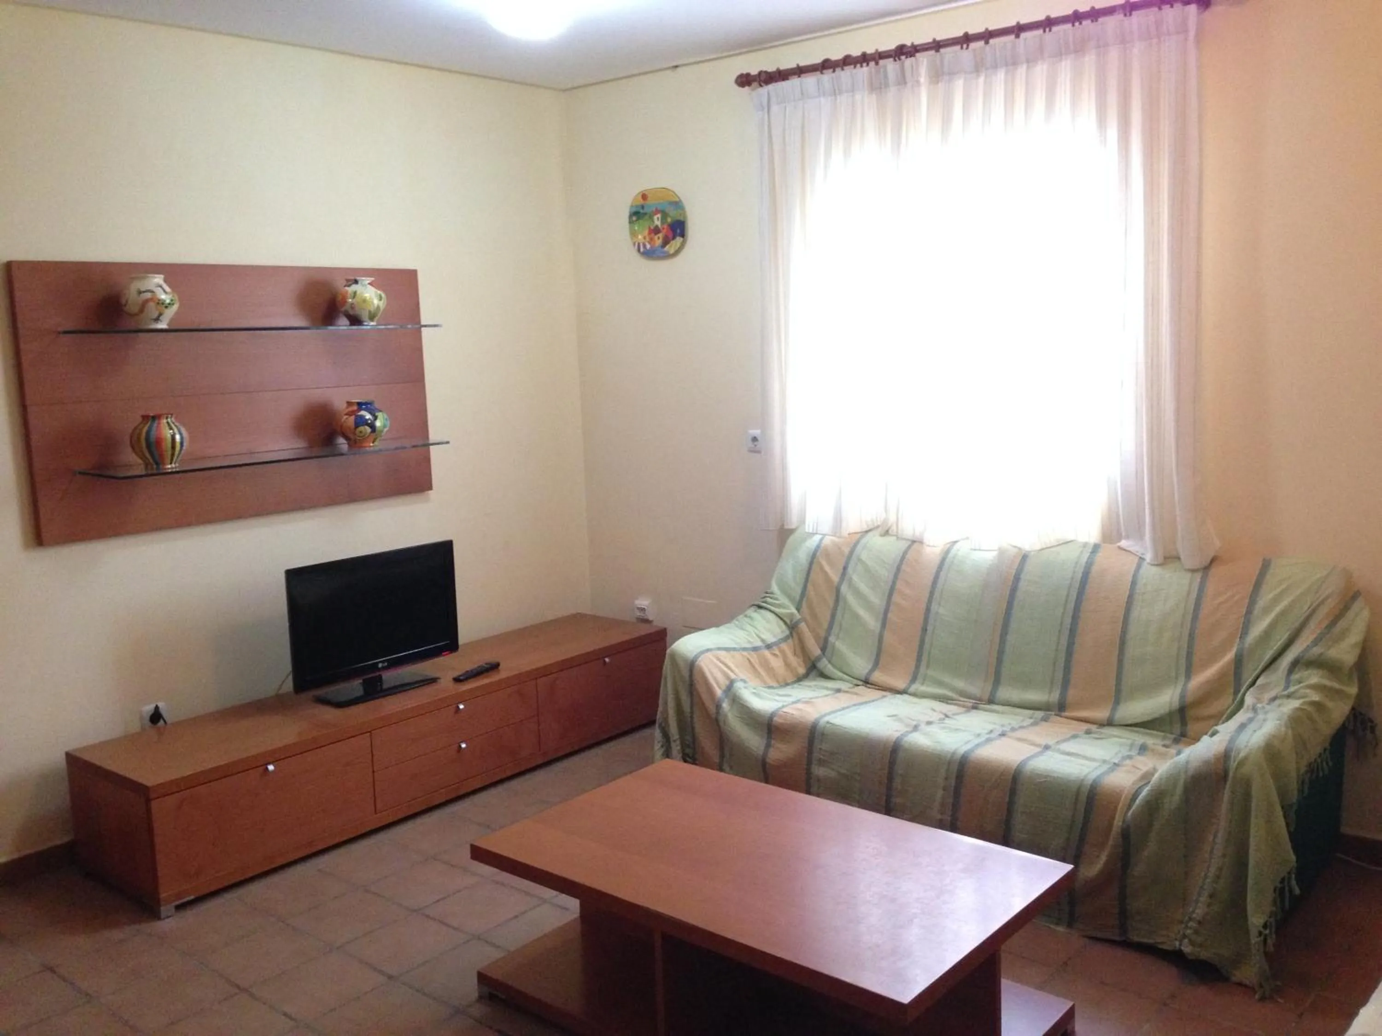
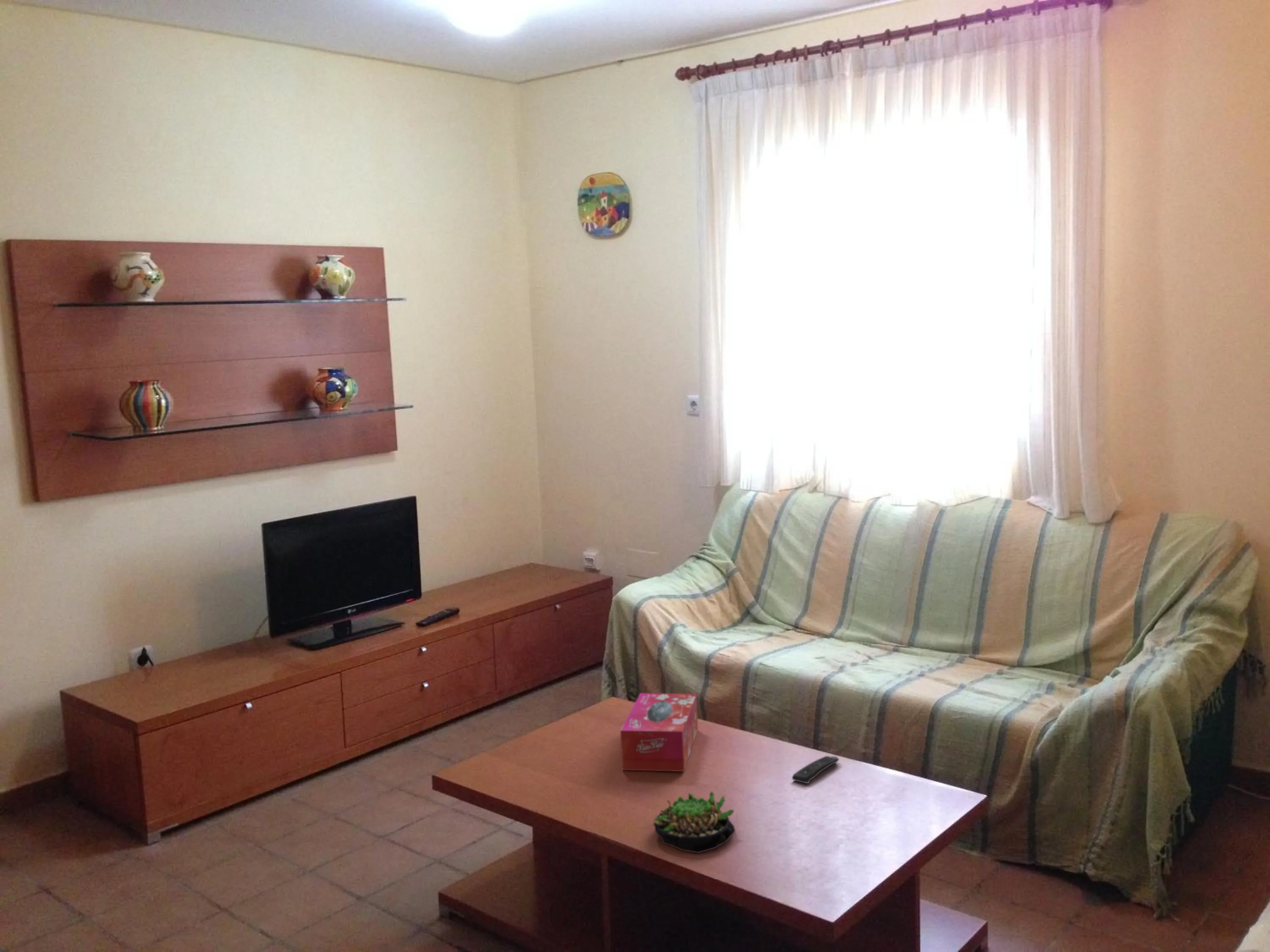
+ tissue box [620,693,699,772]
+ remote control [792,756,839,784]
+ succulent plant [653,791,736,853]
